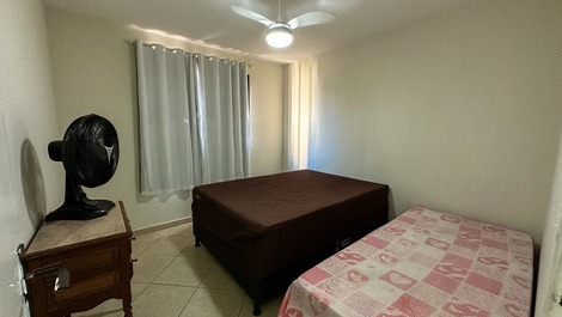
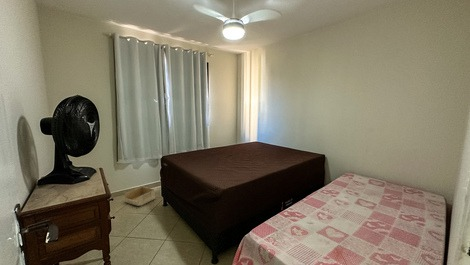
+ storage bin [124,185,156,207]
